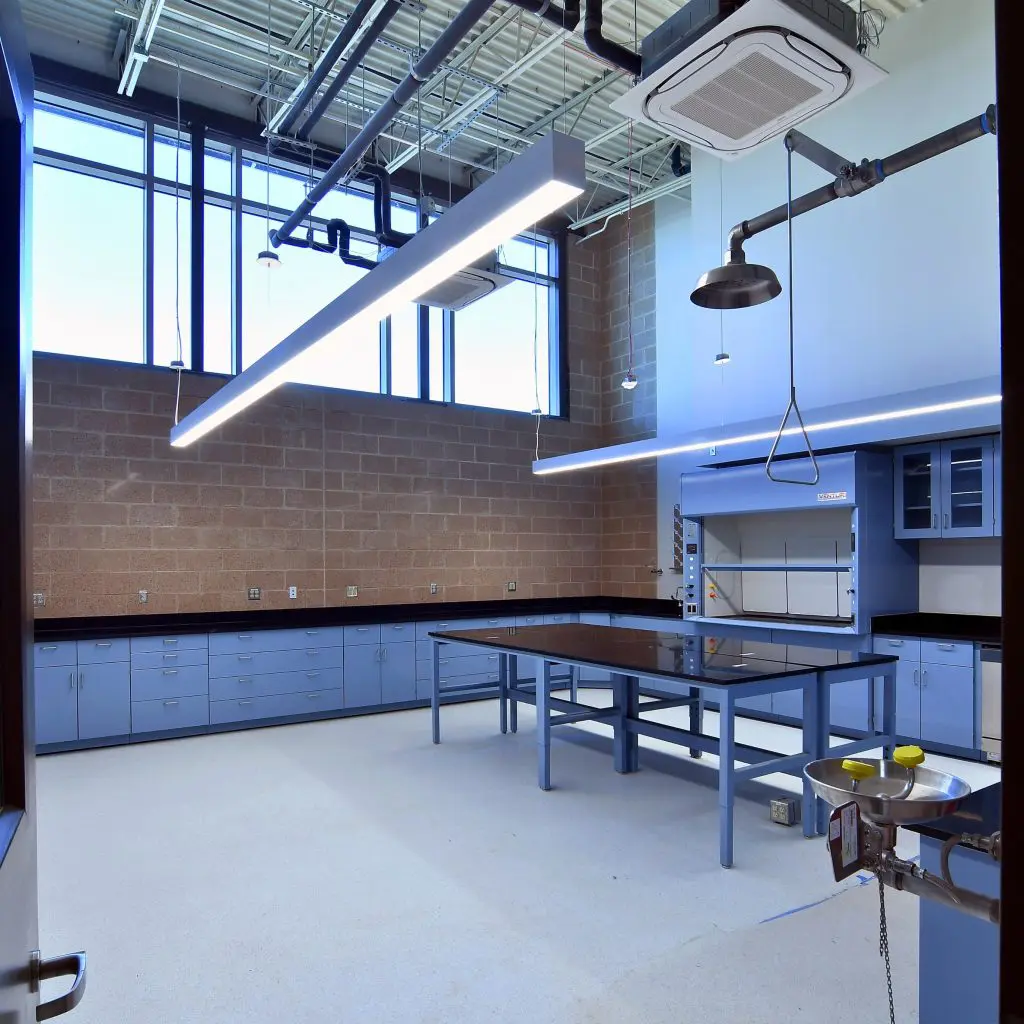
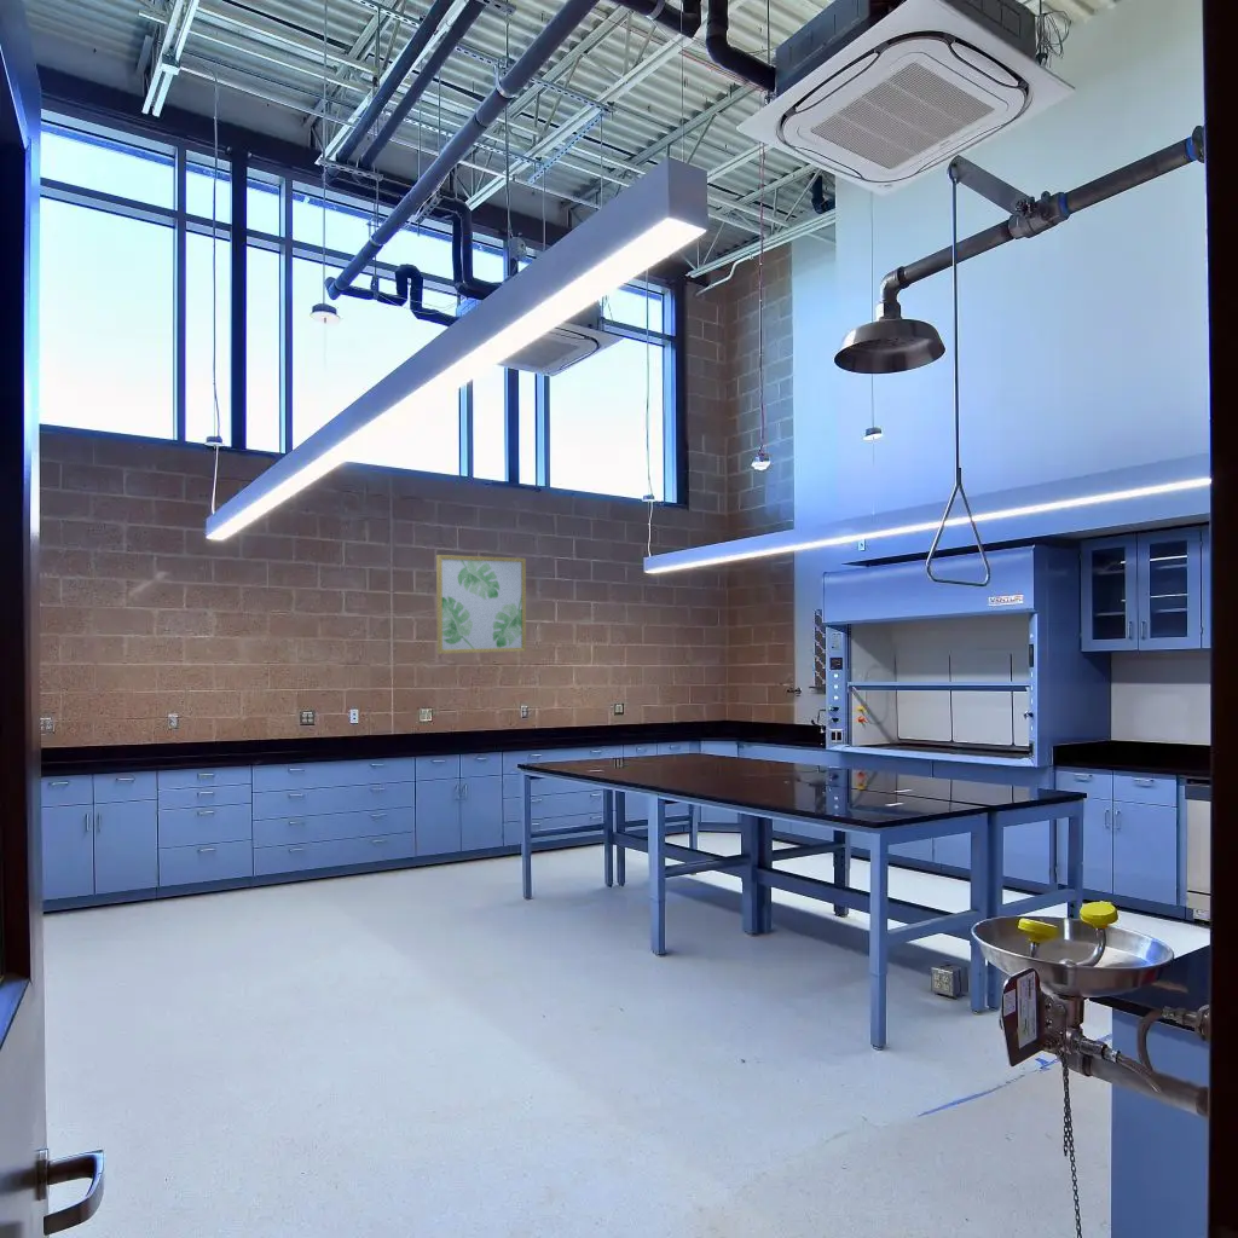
+ wall art [435,554,527,655]
